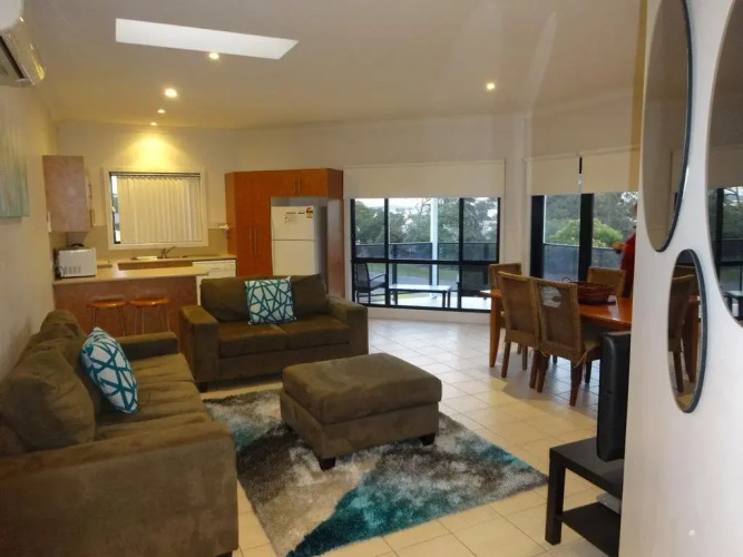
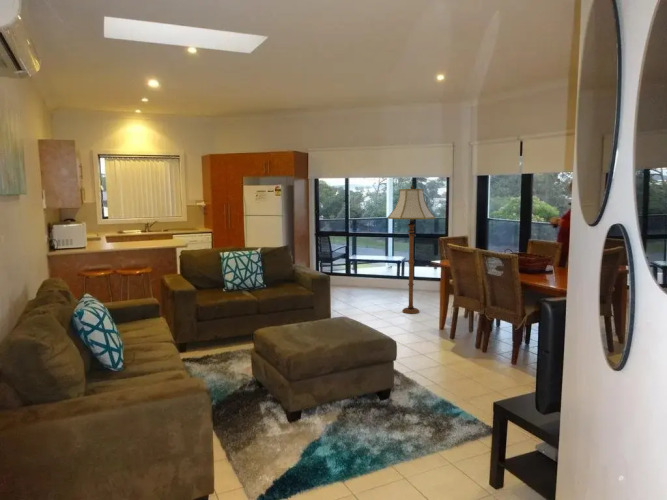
+ floor lamp [387,184,436,314]
